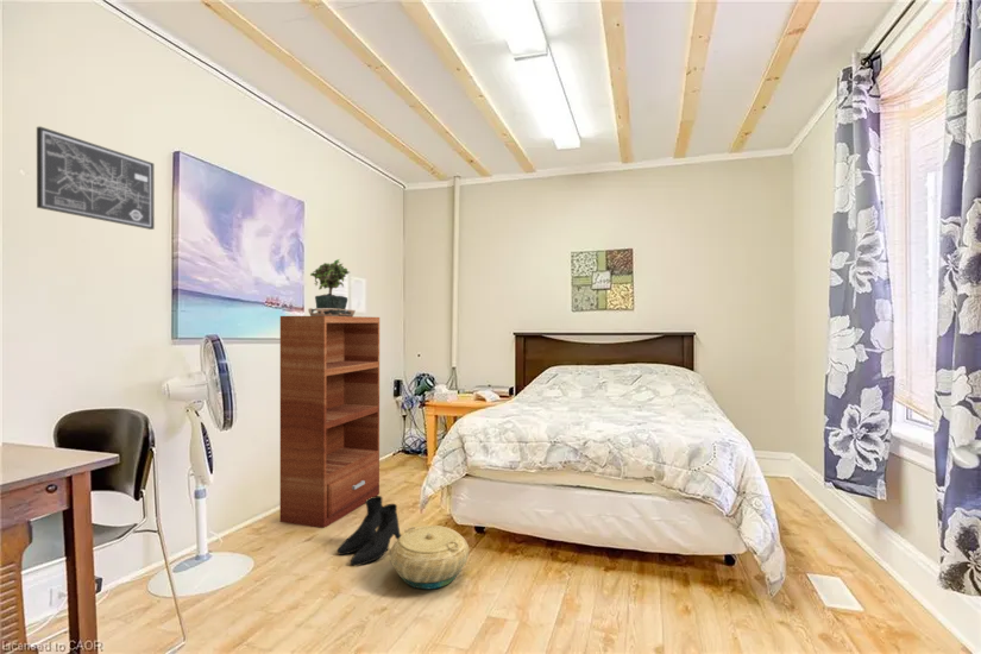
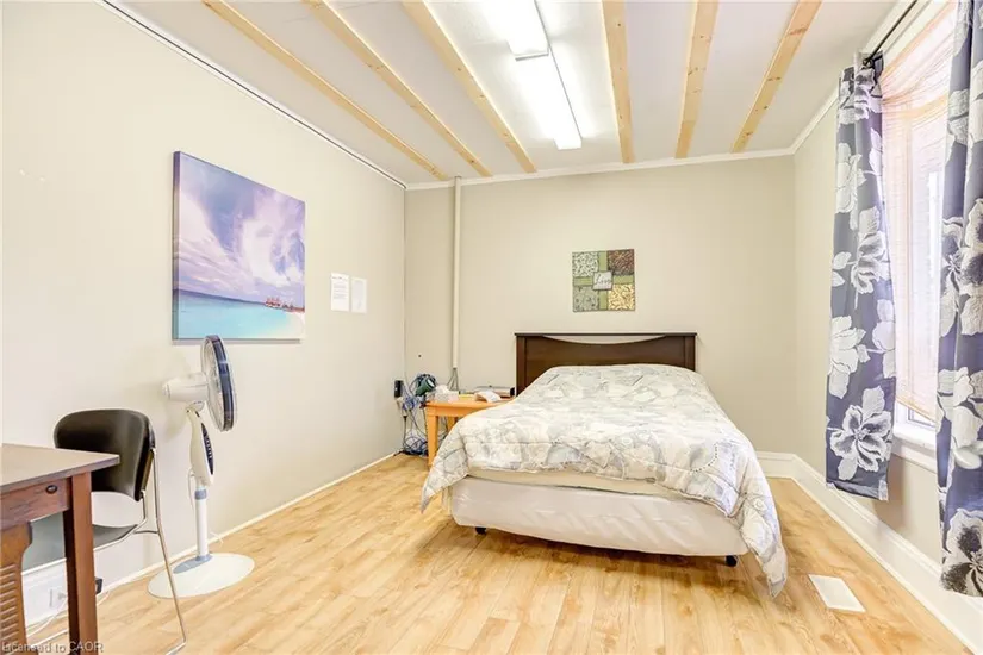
- basket [389,524,470,590]
- wall art [36,125,156,231]
- bookshelf [279,315,381,529]
- potted plant [295,258,357,316]
- boots [337,495,402,567]
